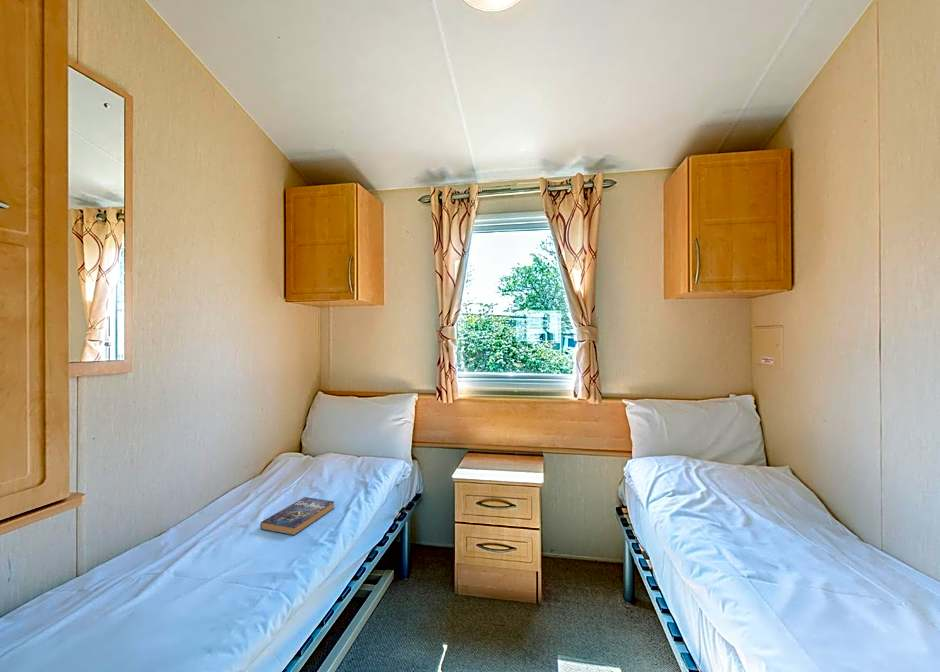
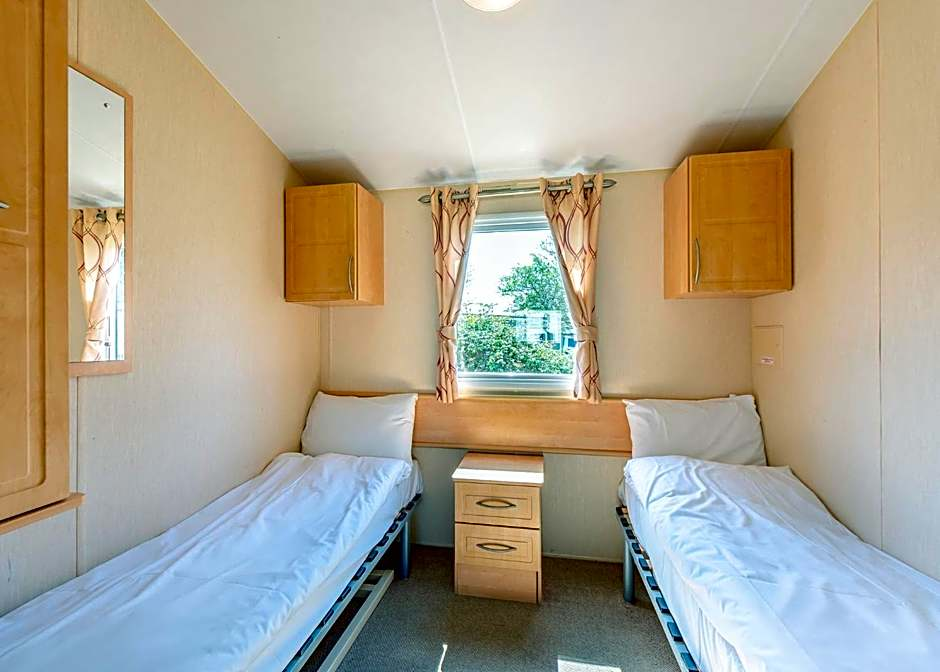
- book [259,496,335,536]
